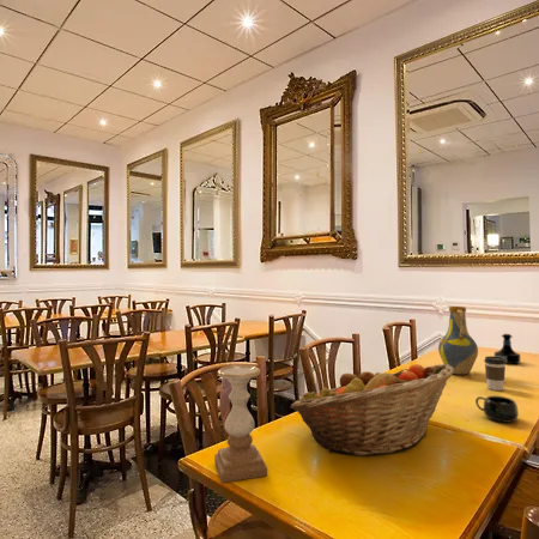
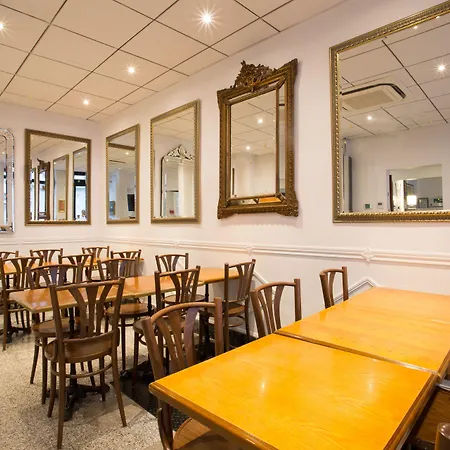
- fruit basket [290,363,454,458]
- candle holder [213,364,268,484]
- coffee cup [483,355,507,392]
- mug [474,395,520,423]
- tequila bottle [493,333,521,365]
- vase [437,305,479,376]
